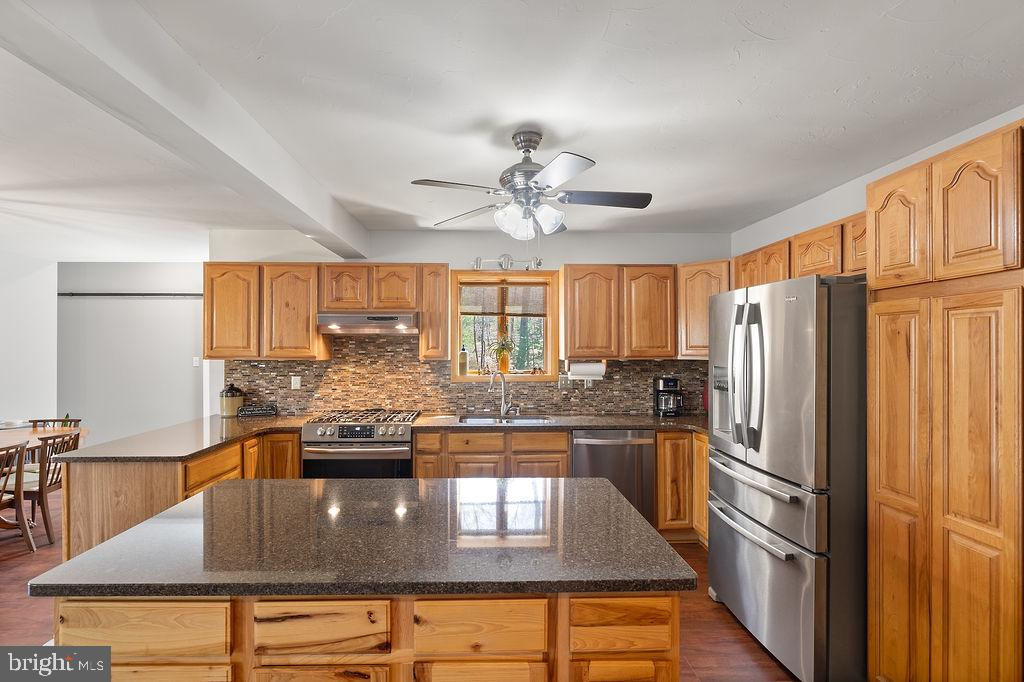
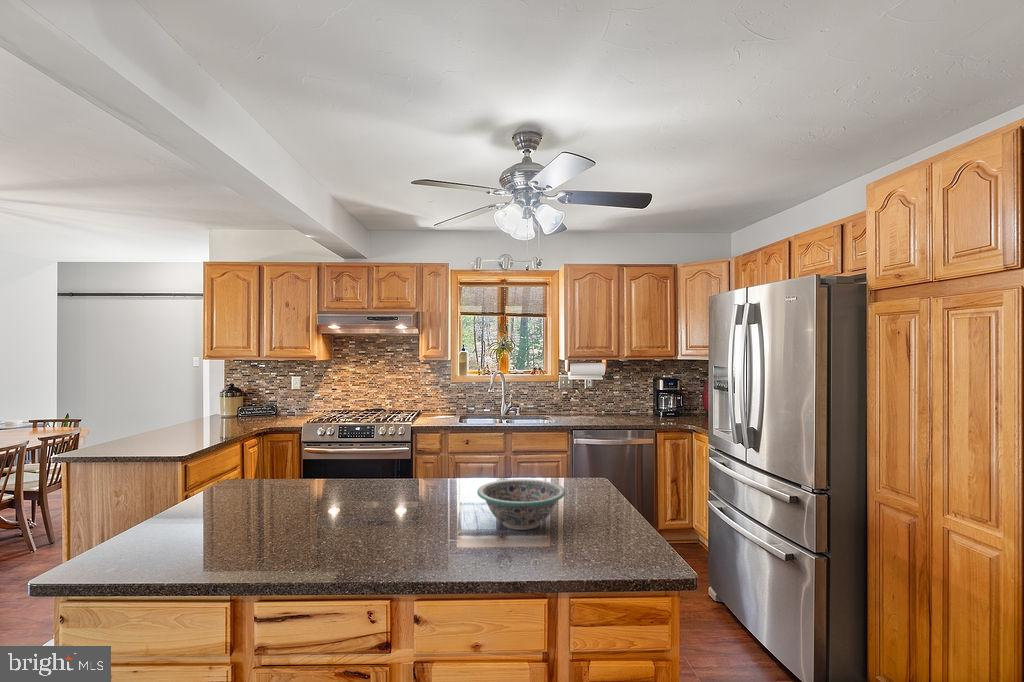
+ decorative bowl [476,478,567,531]
